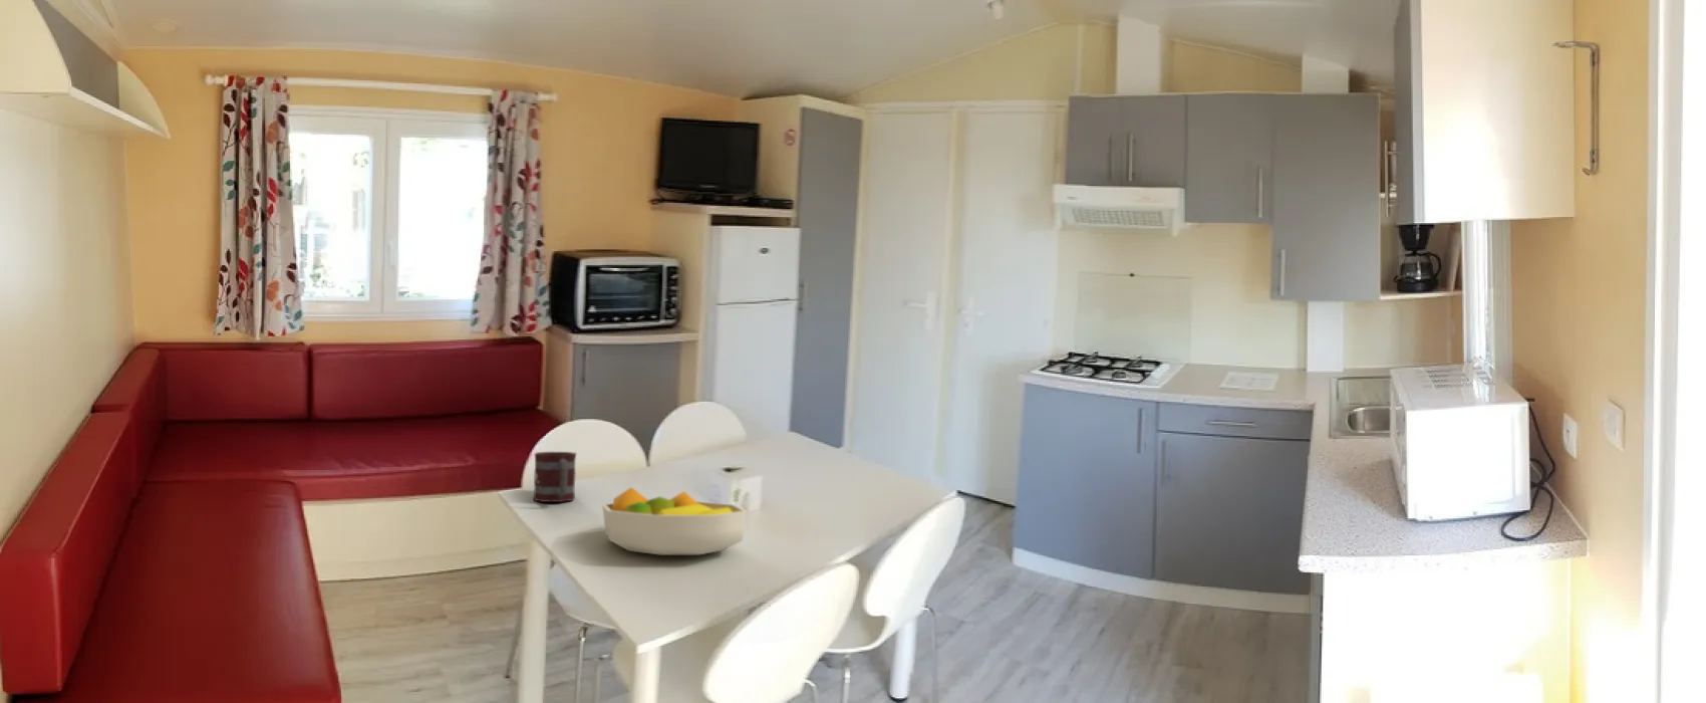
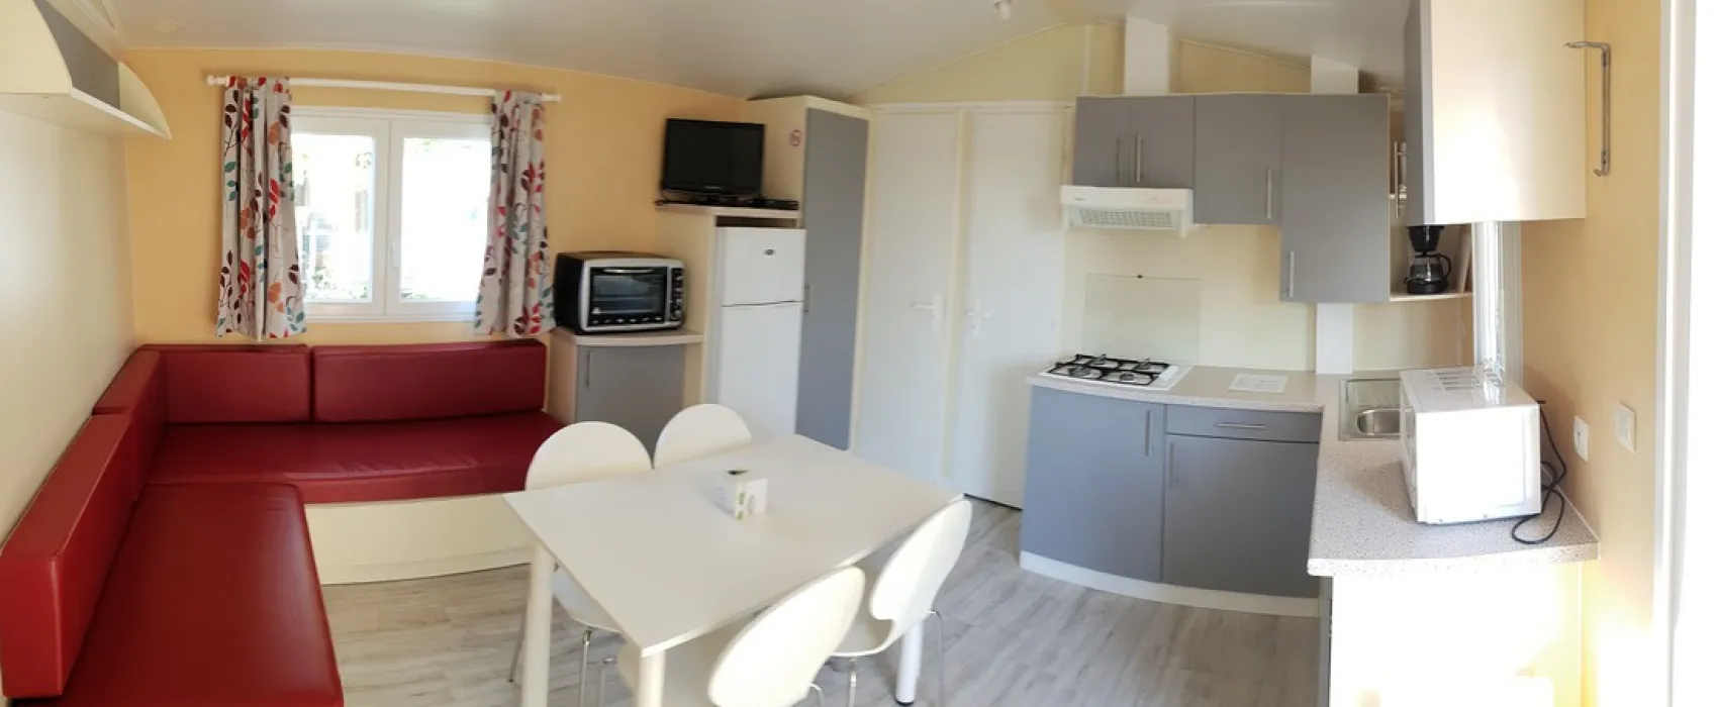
- mug [532,451,577,503]
- fruit bowl [601,486,749,555]
